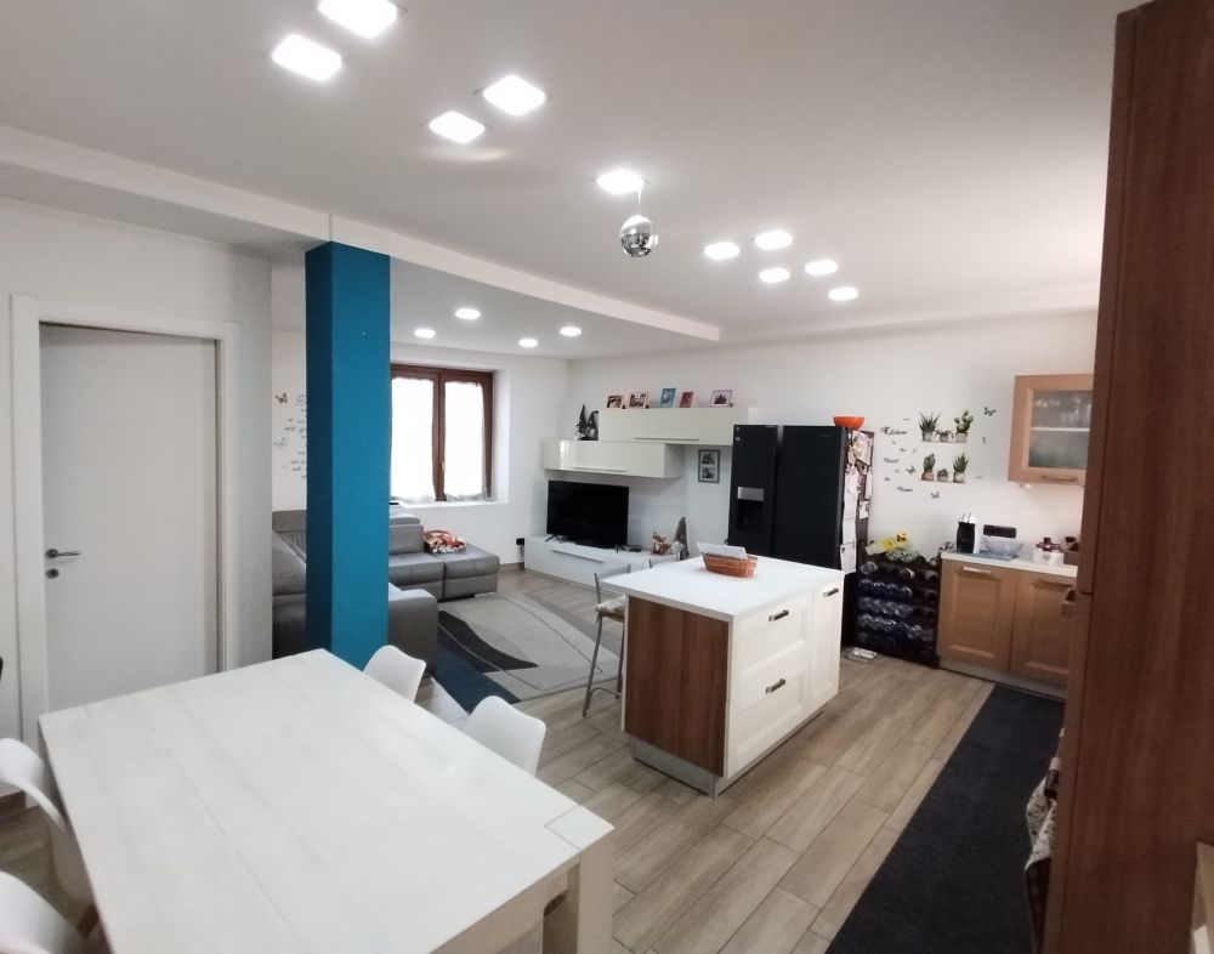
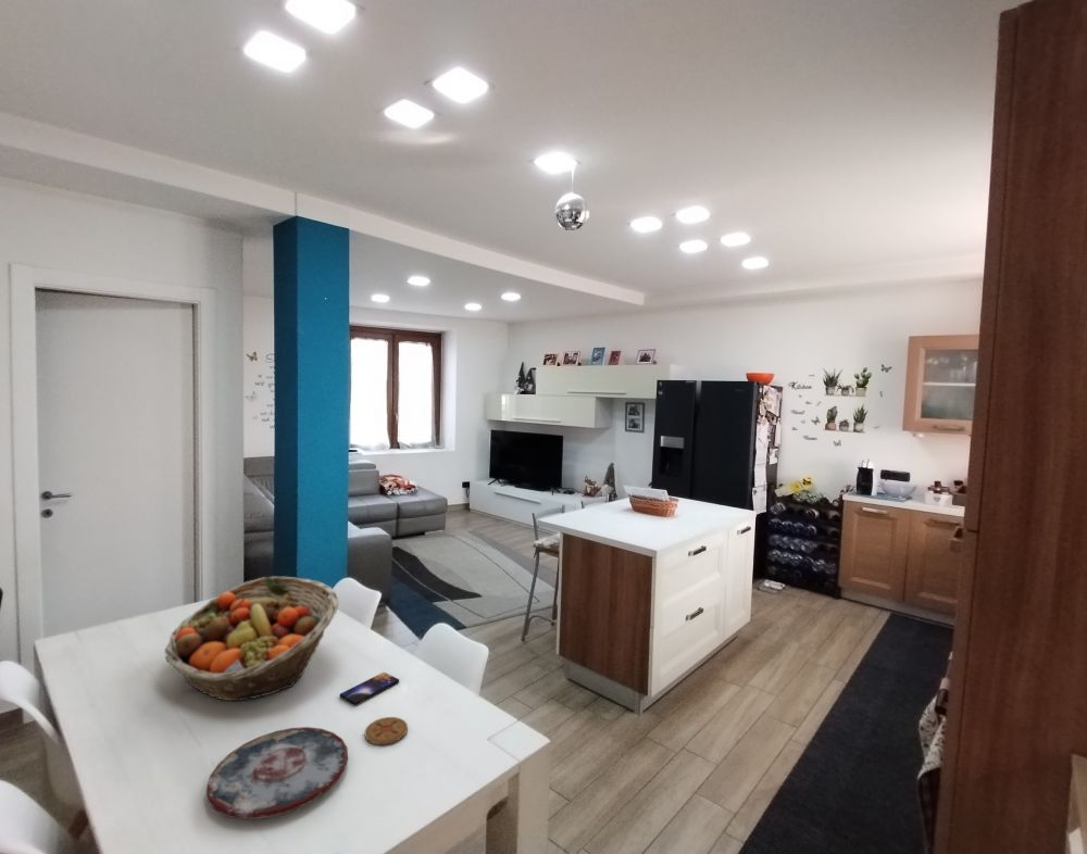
+ smartphone [339,671,400,706]
+ fruit basket [164,575,340,702]
+ coaster [364,716,409,745]
+ plate [205,726,349,820]
